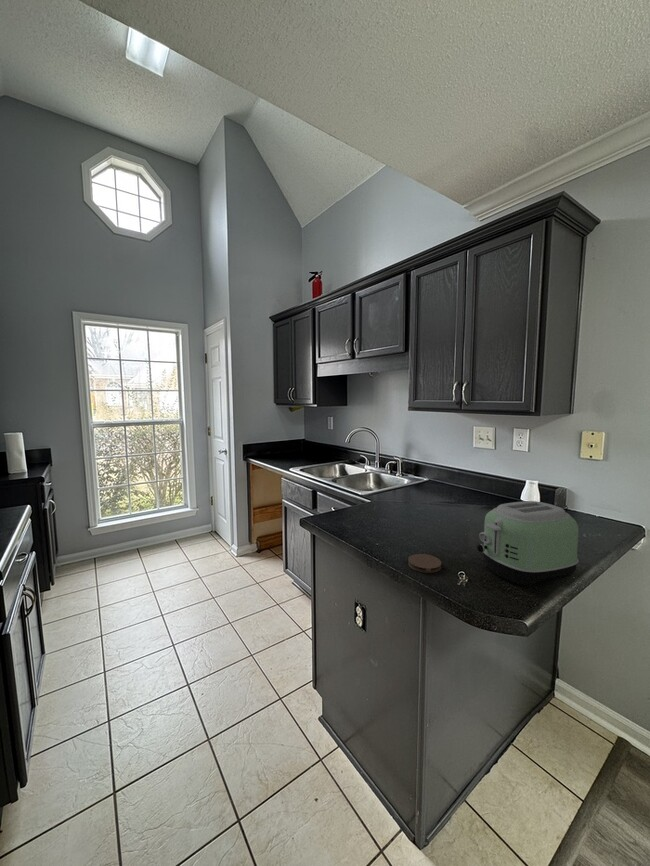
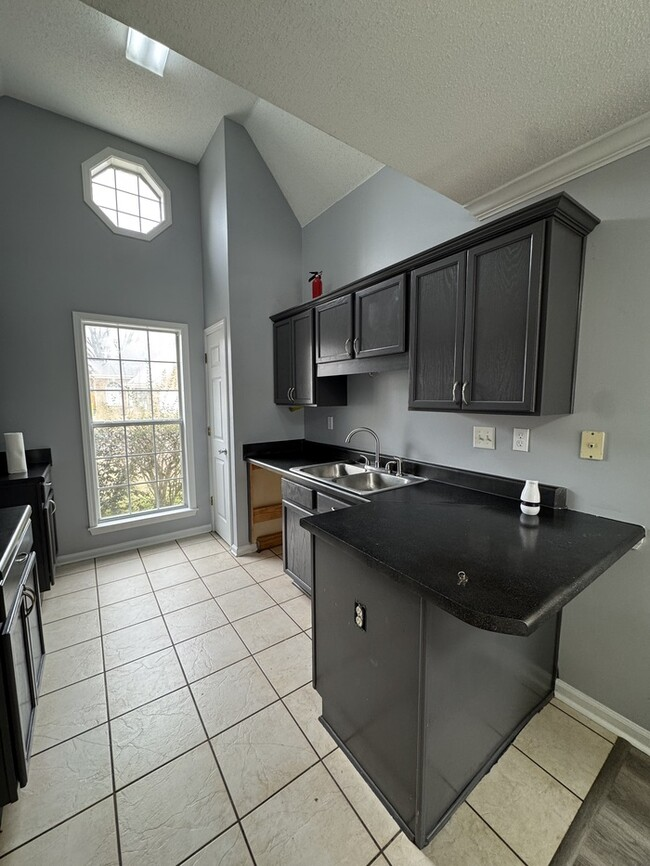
- coaster [407,553,442,574]
- toaster [476,500,580,586]
